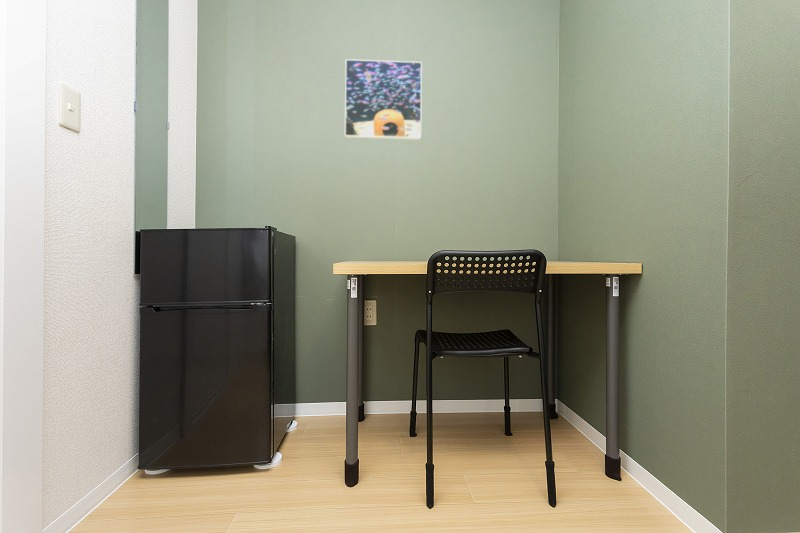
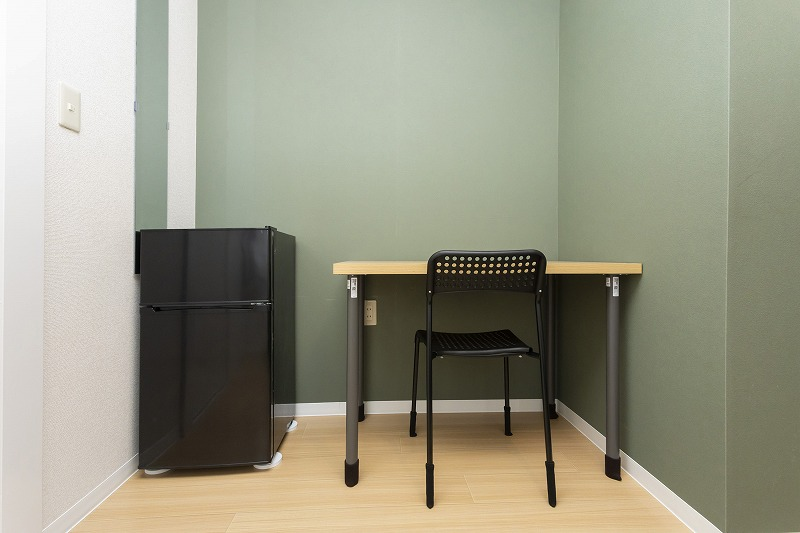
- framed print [344,58,423,141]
